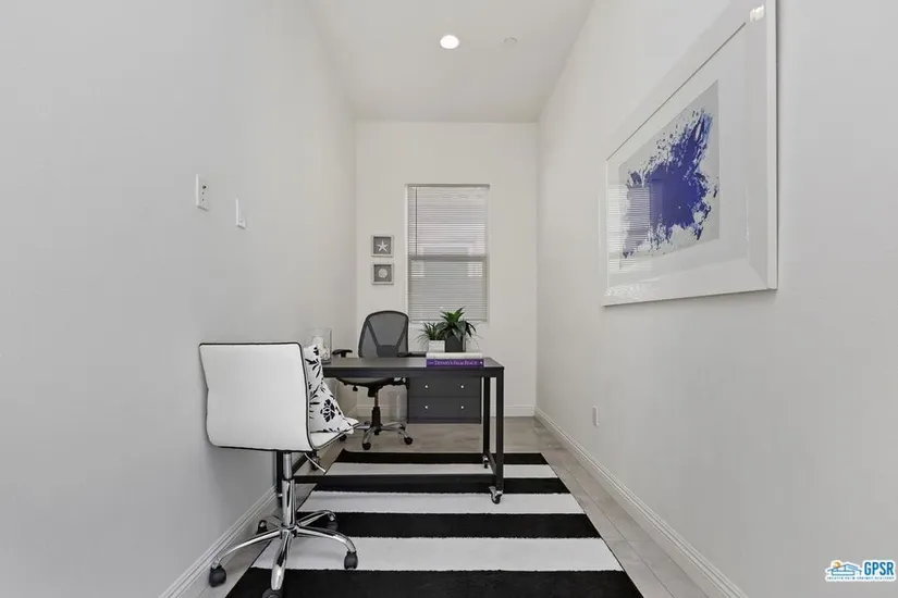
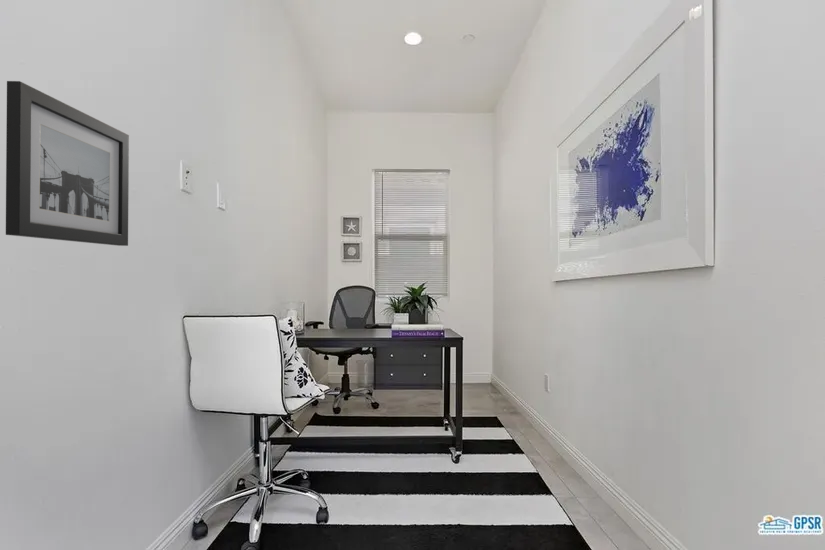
+ wall art [5,80,130,247]
